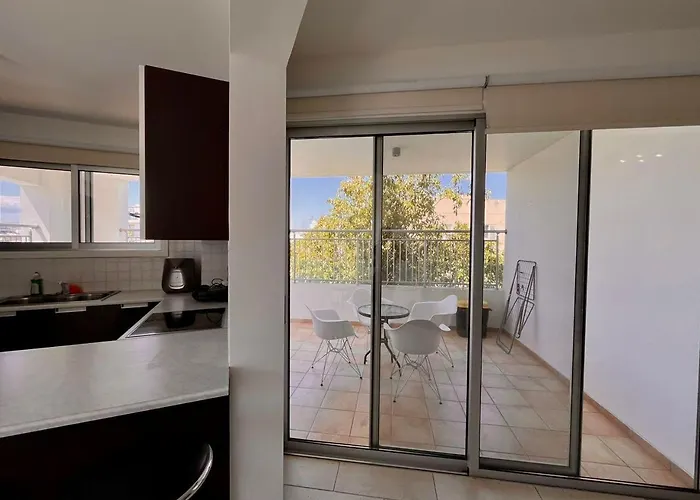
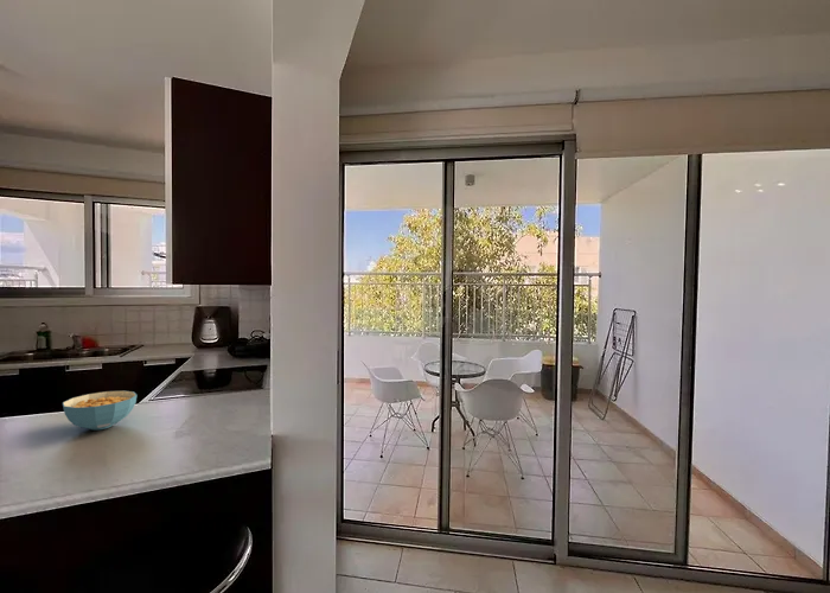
+ cereal bowl [62,390,138,432]
